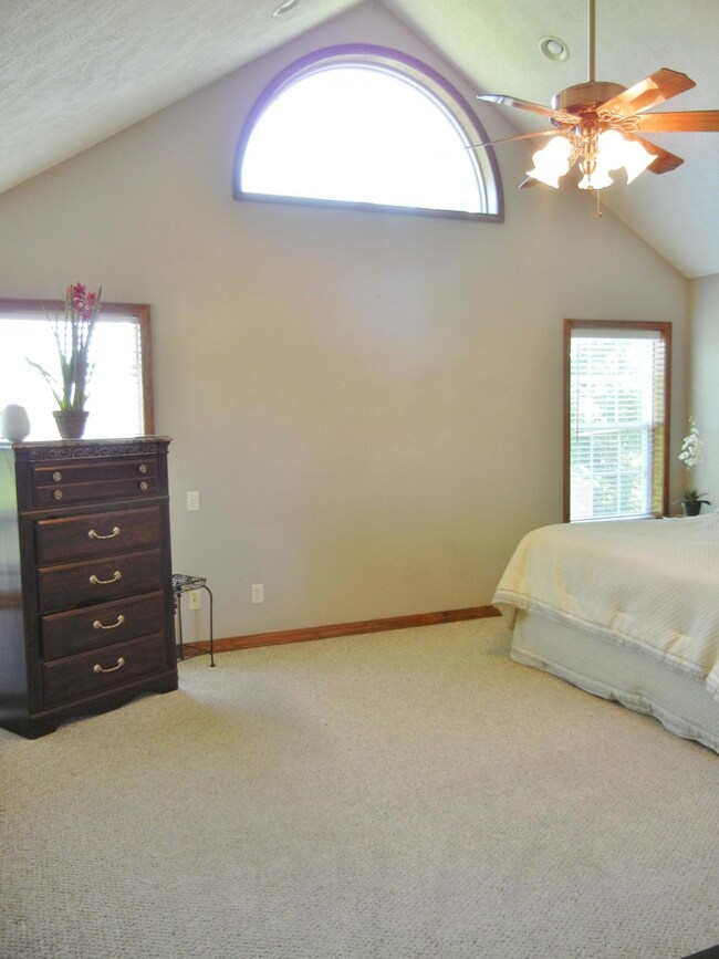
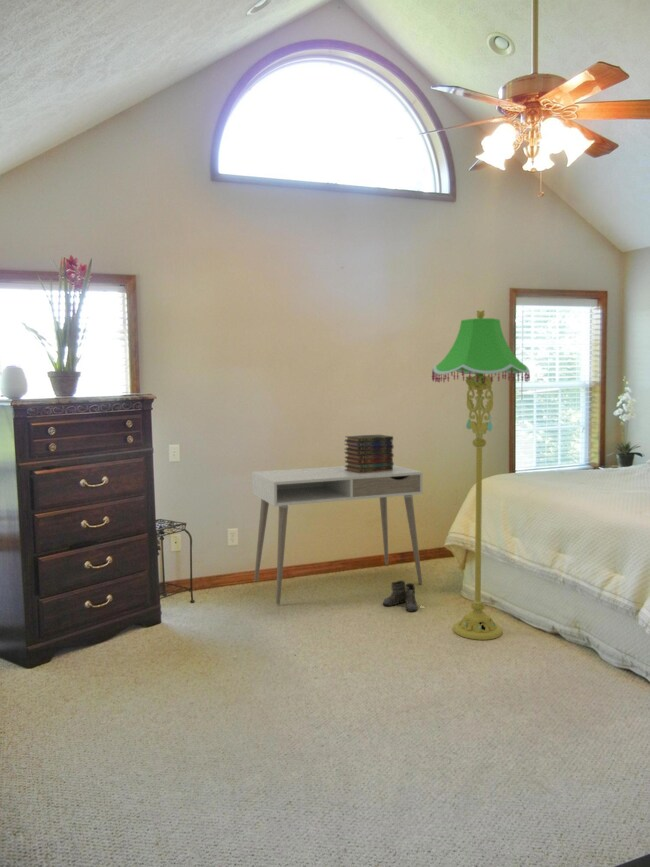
+ boots [382,580,419,613]
+ desk [251,464,423,605]
+ book stack [343,434,395,473]
+ floor lamp [431,310,531,641]
